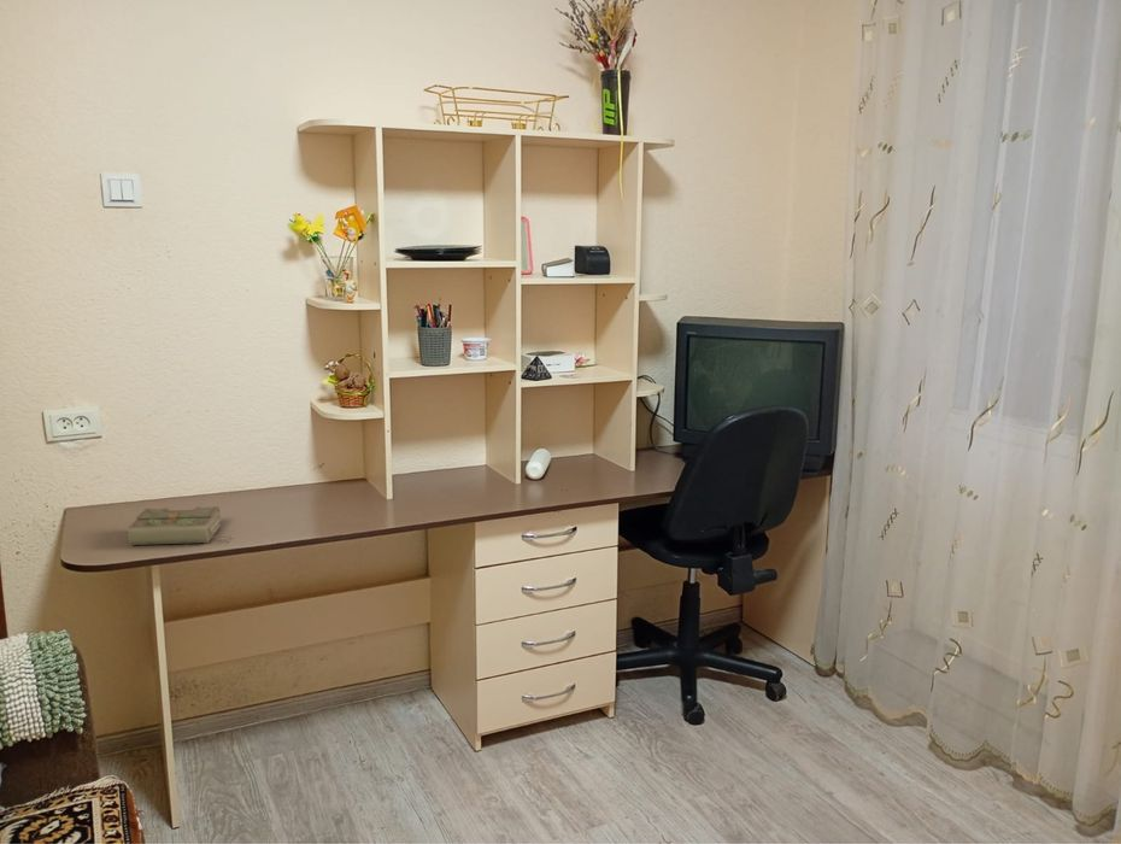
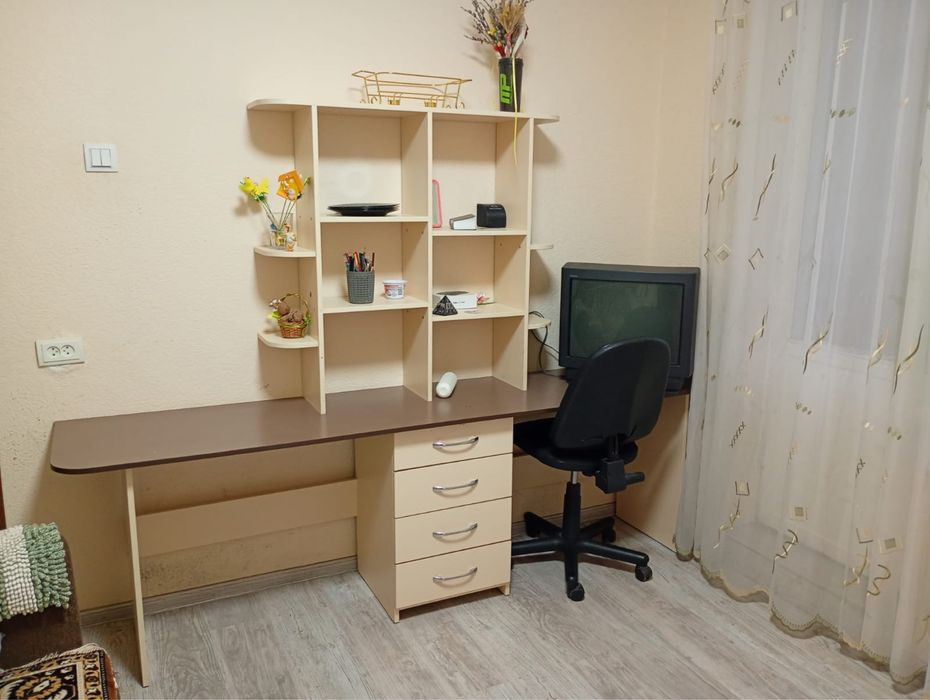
- diary [127,505,231,546]
